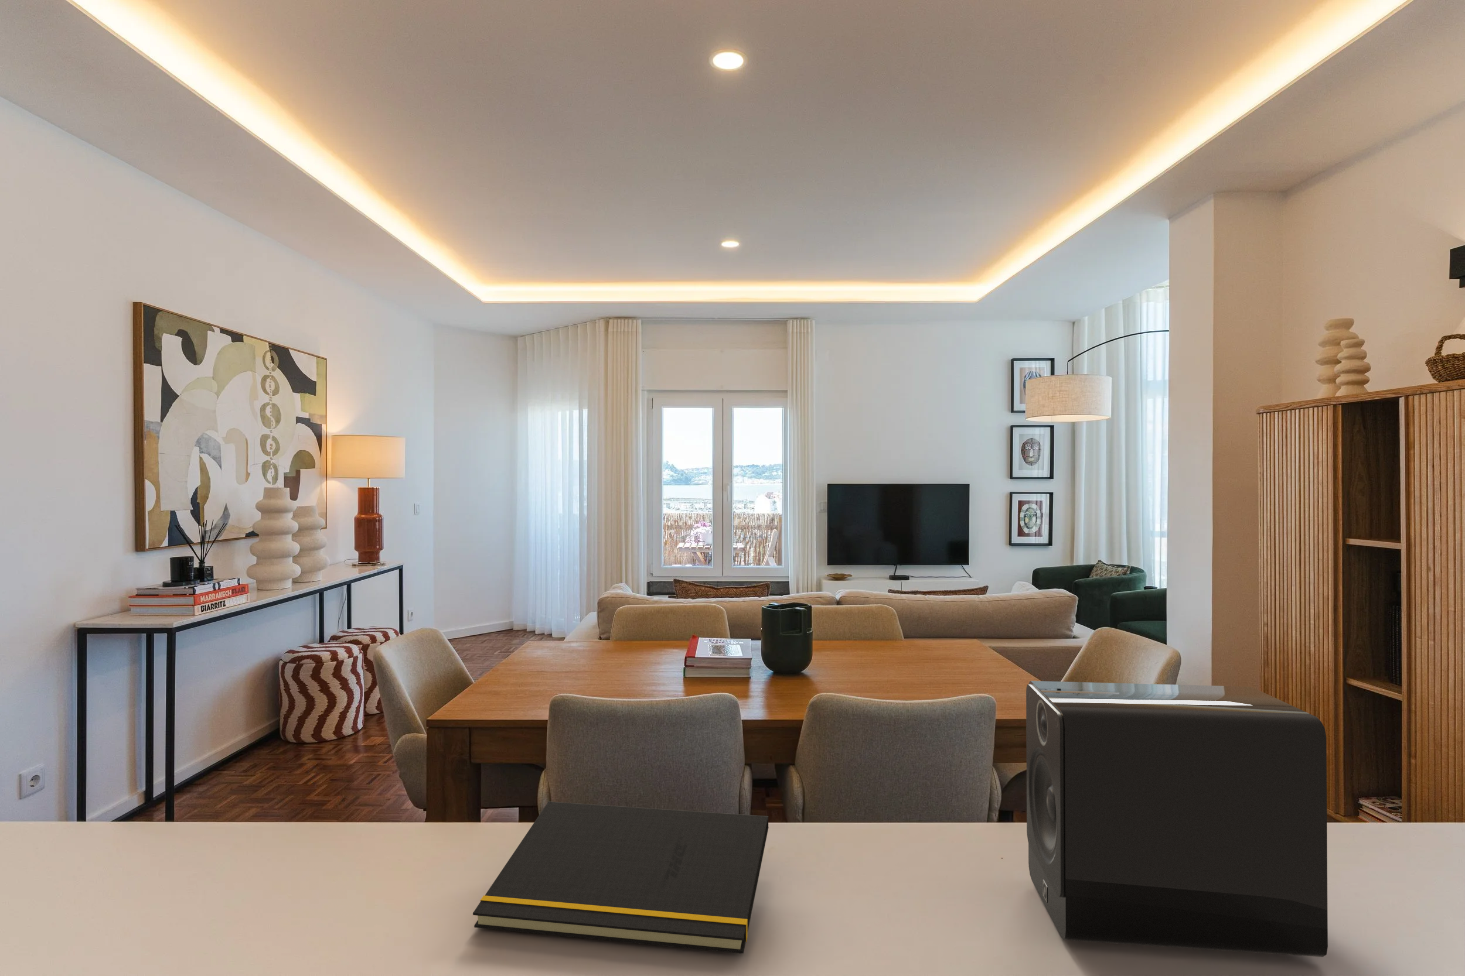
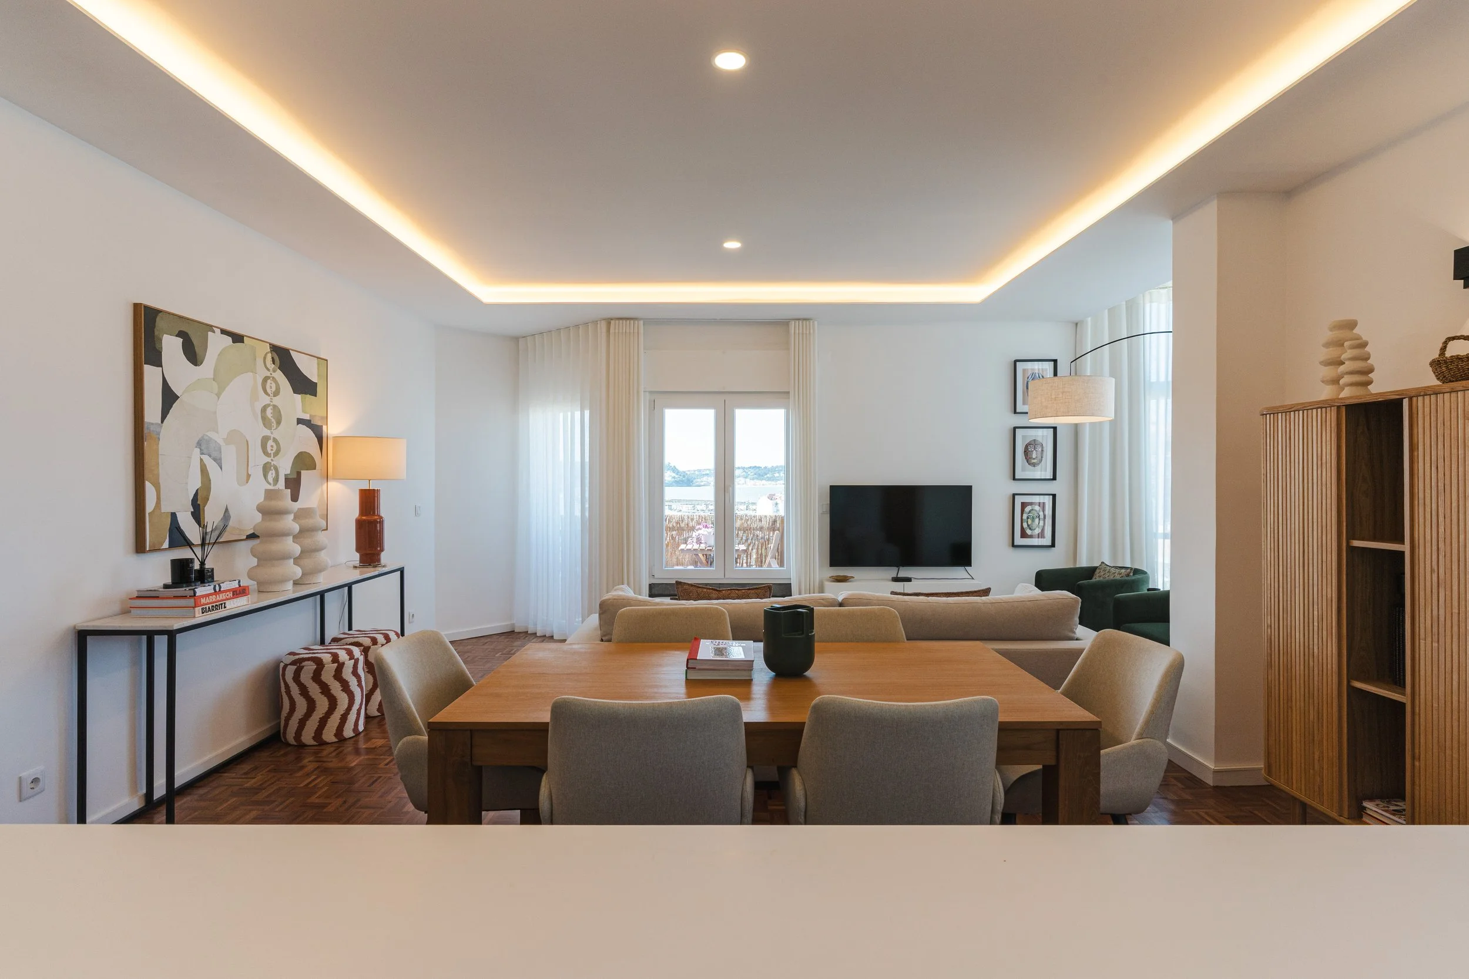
- notepad [472,801,770,954]
- speaker [1026,681,1329,957]
